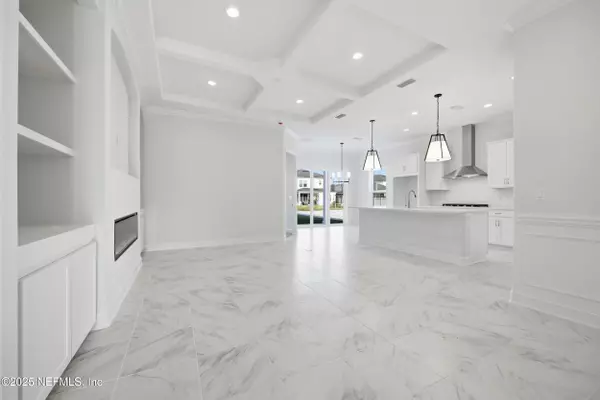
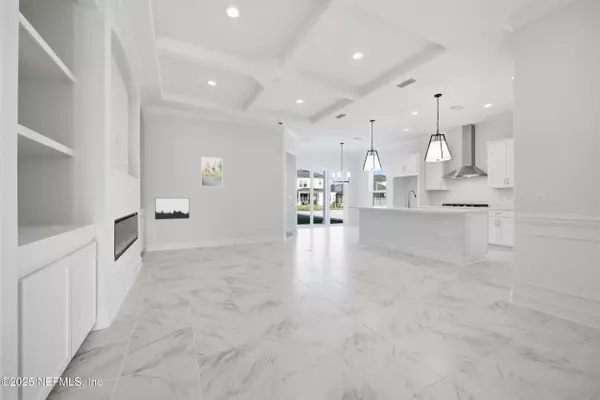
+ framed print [200,156,223,188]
+ wall art [154,197,190,220]
